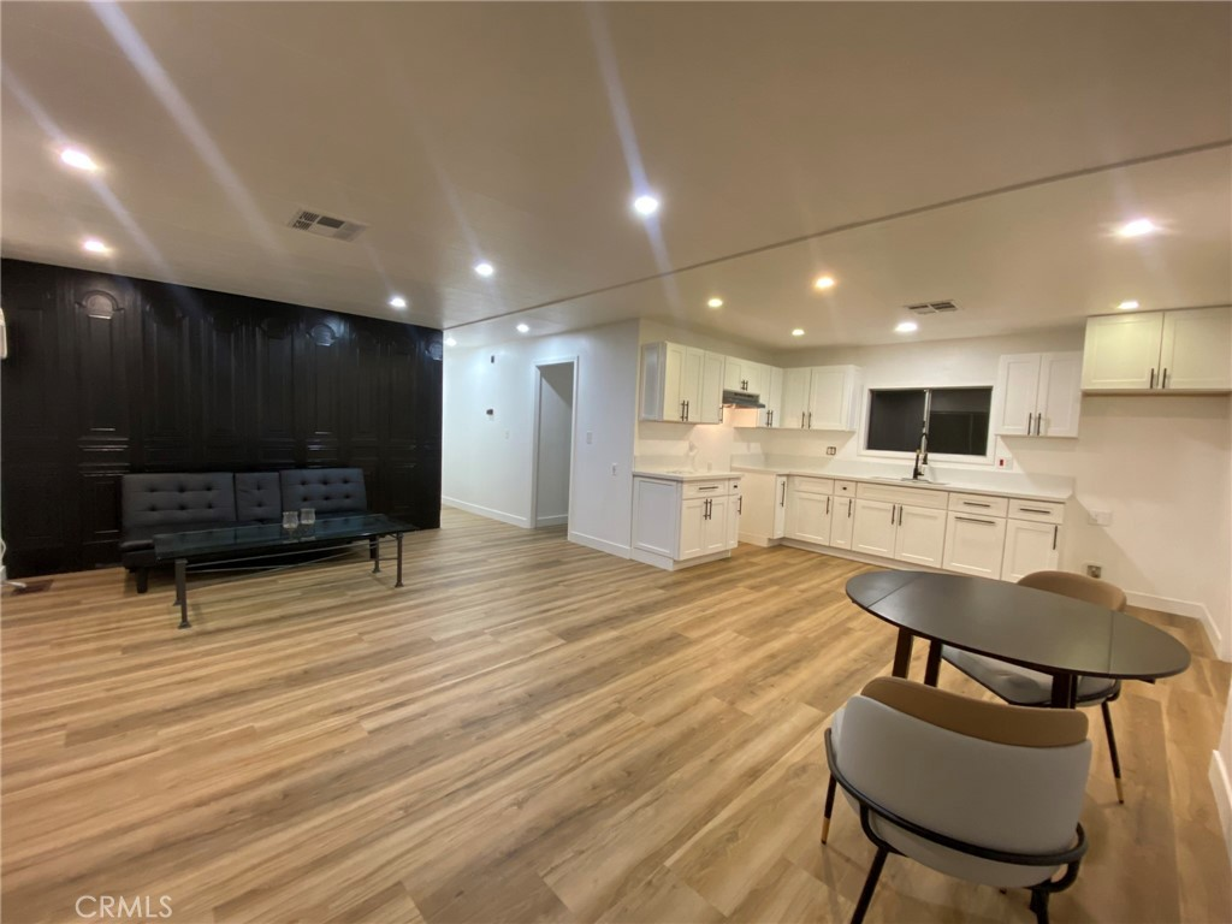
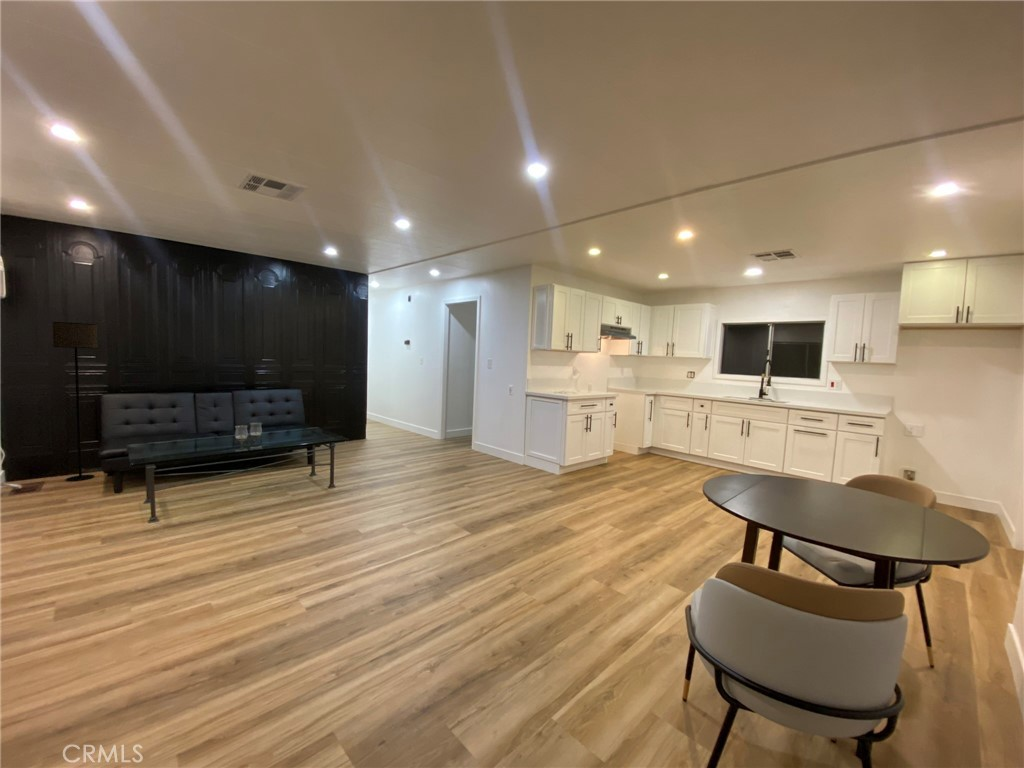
+ floor lamp [51,321,98,482]
